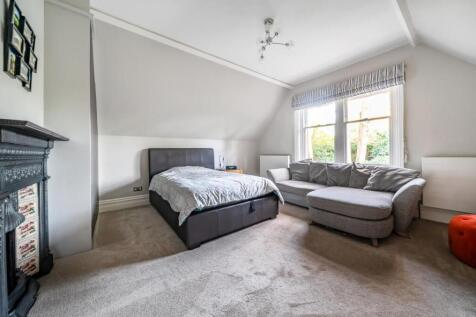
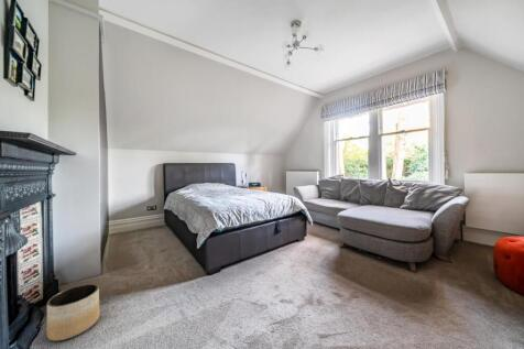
+ planter [46,283,100,341]
